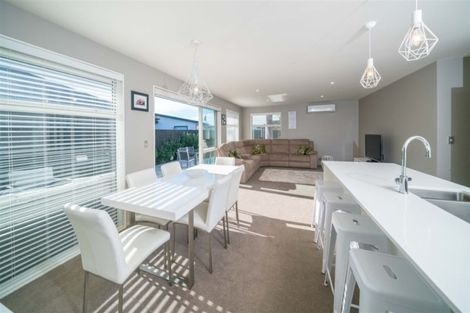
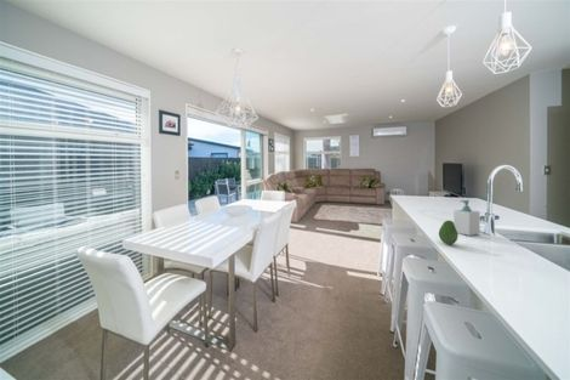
+ soap bottle [452,199,481,237]
+ fruit [438,220,460,245]
